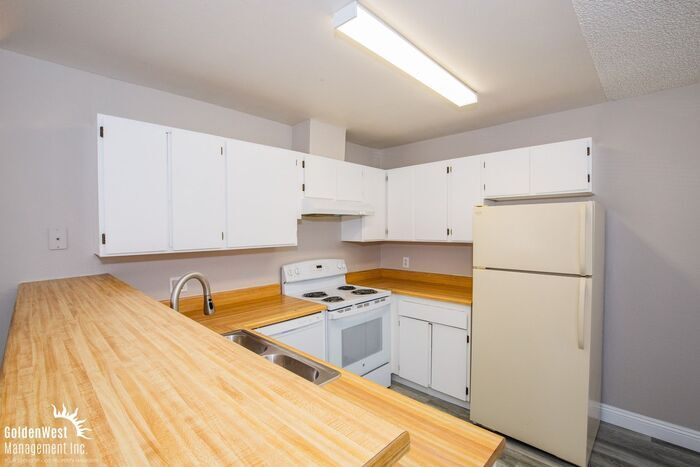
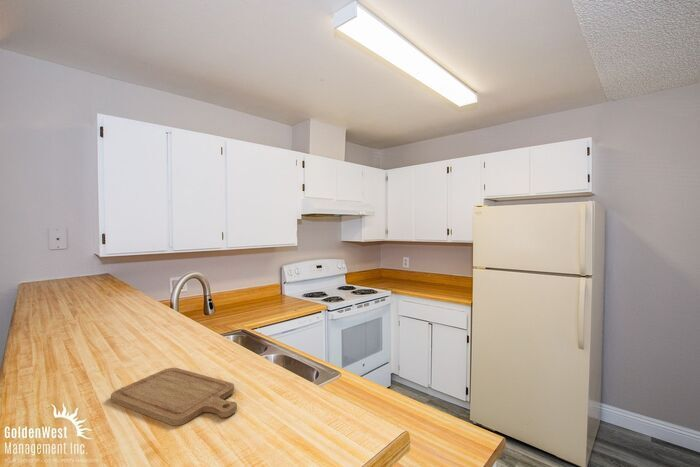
+ chopping board [110,367,238,427]
